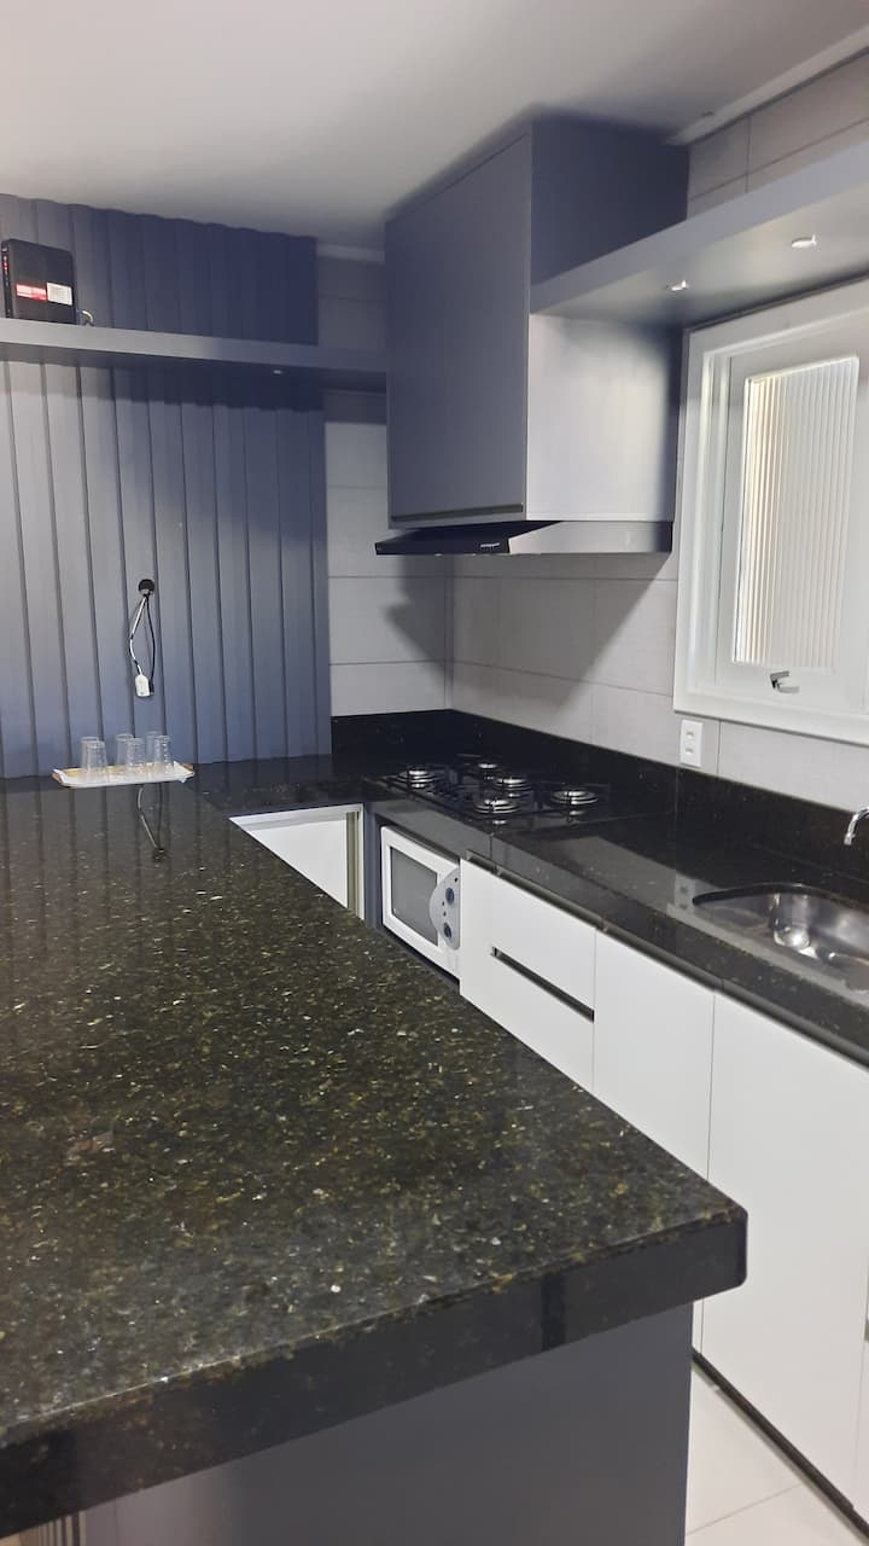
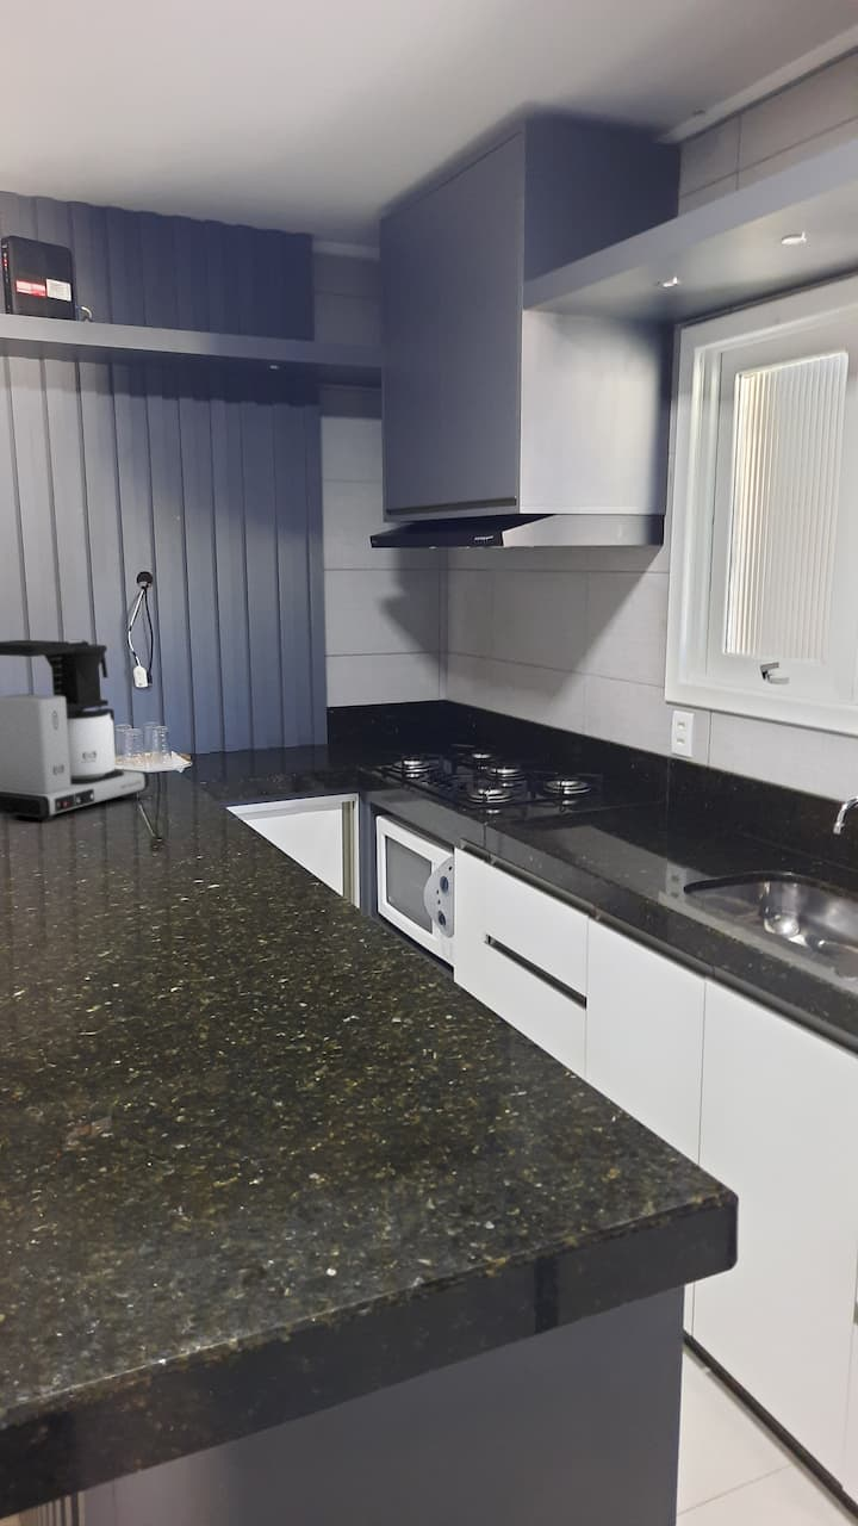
+ coffee maker [0,639,150,823]
